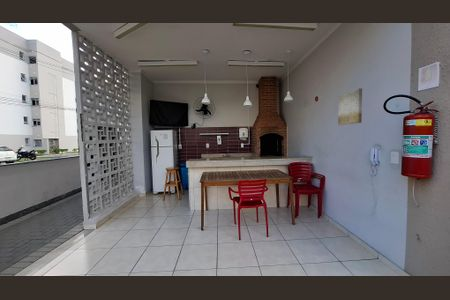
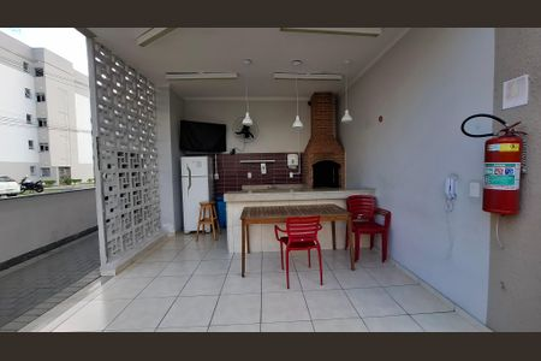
- wall art [337,87,363,126]
